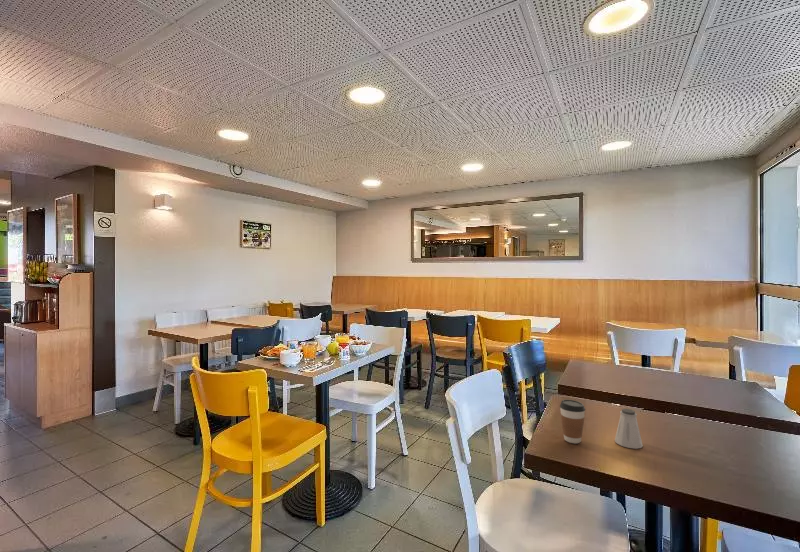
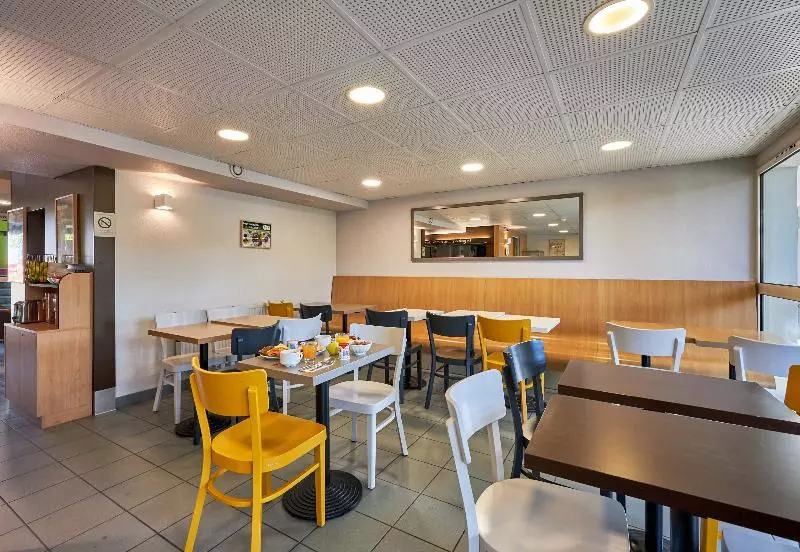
- saltshaker [614,408,644,450]
- coffee cup [559,399,586,444]
